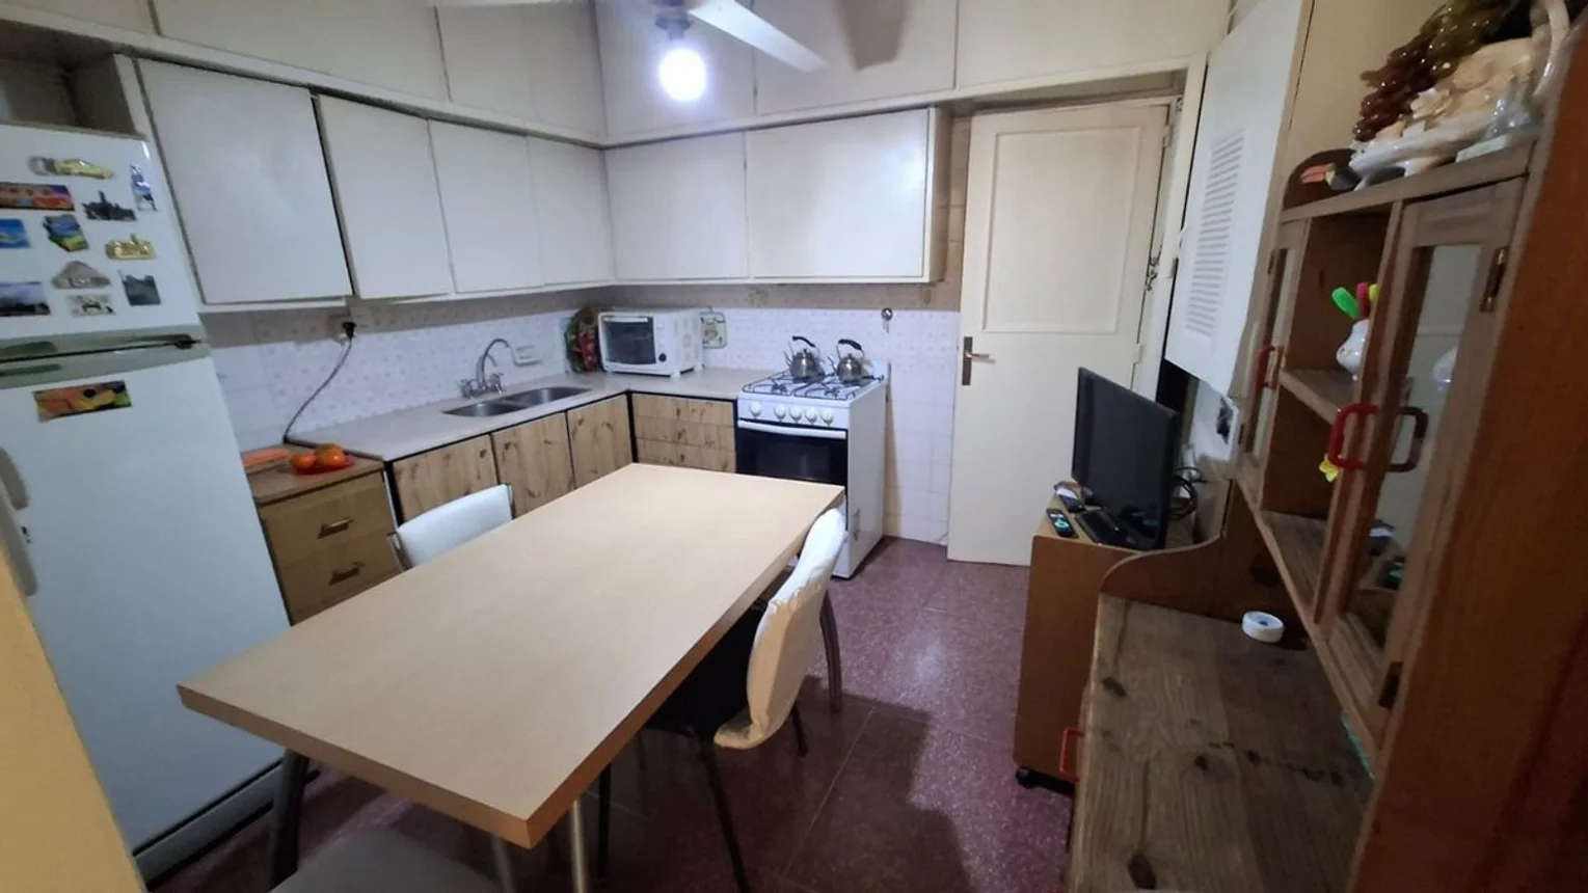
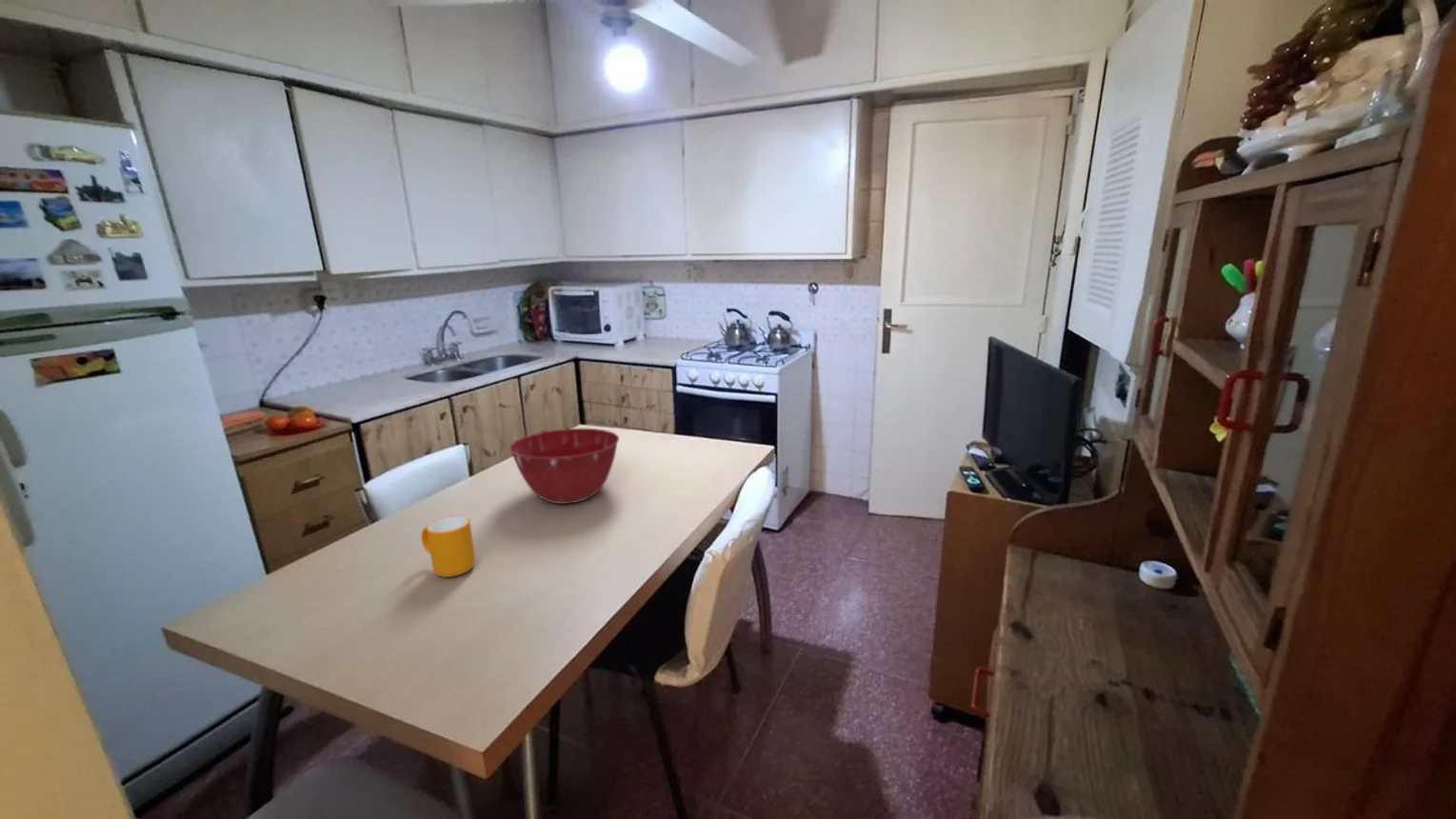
+ mixing bowl [509,428,620,505]
+ mug [420,515,476,578]
